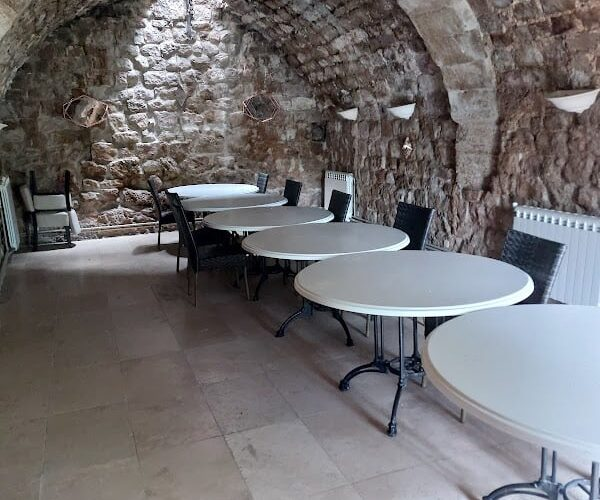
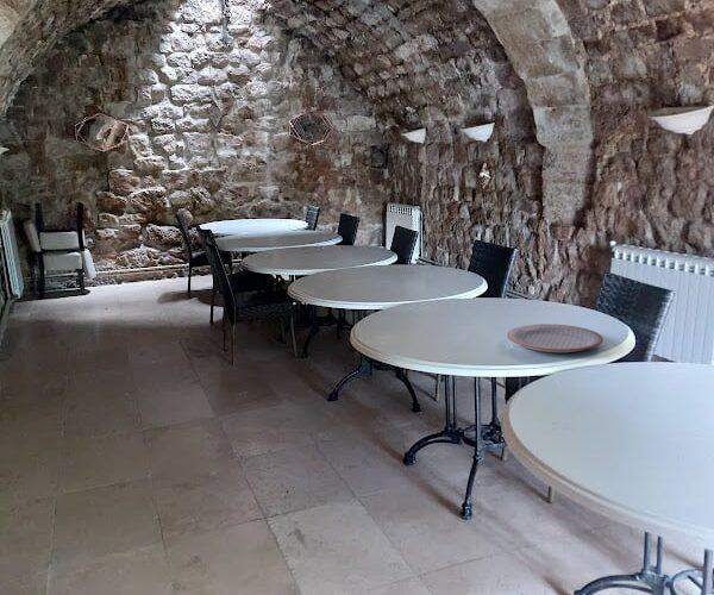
+ plate [506,322,605,353]
